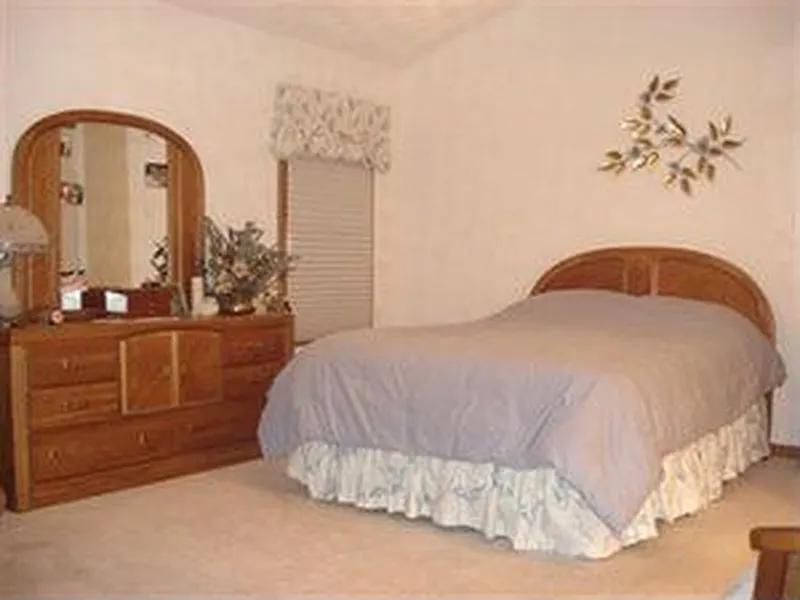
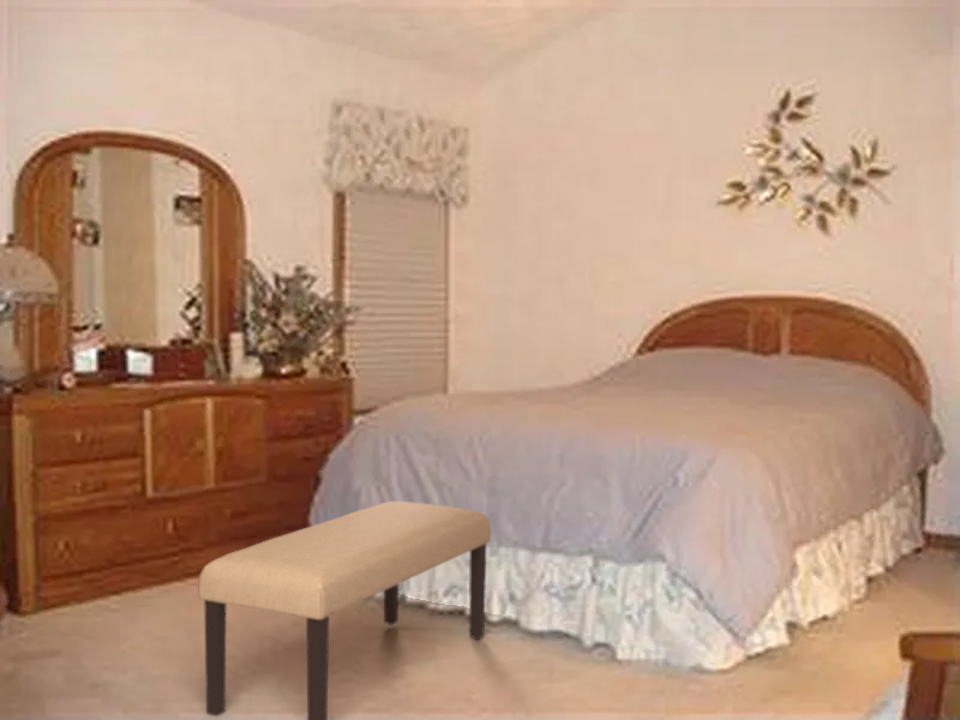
+ bench [198,500,492,720]
